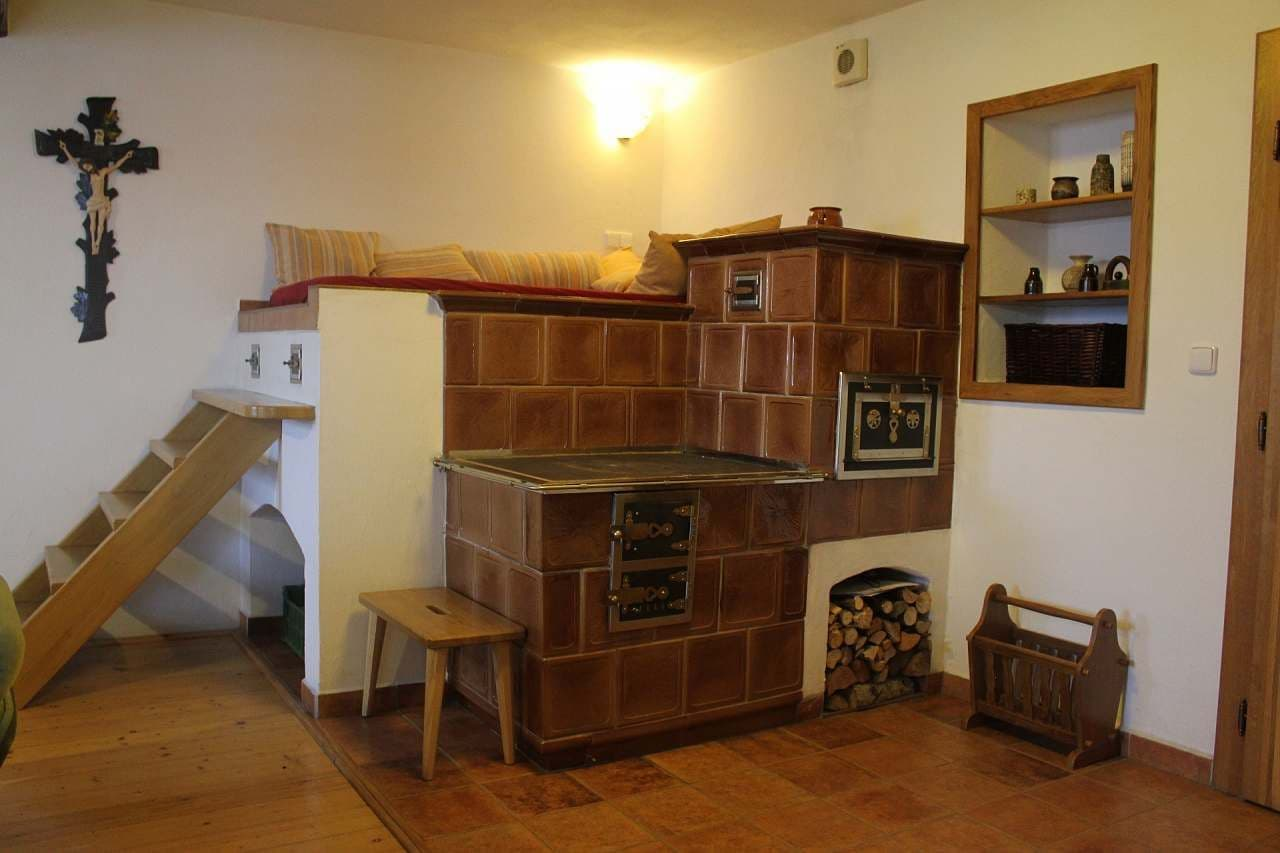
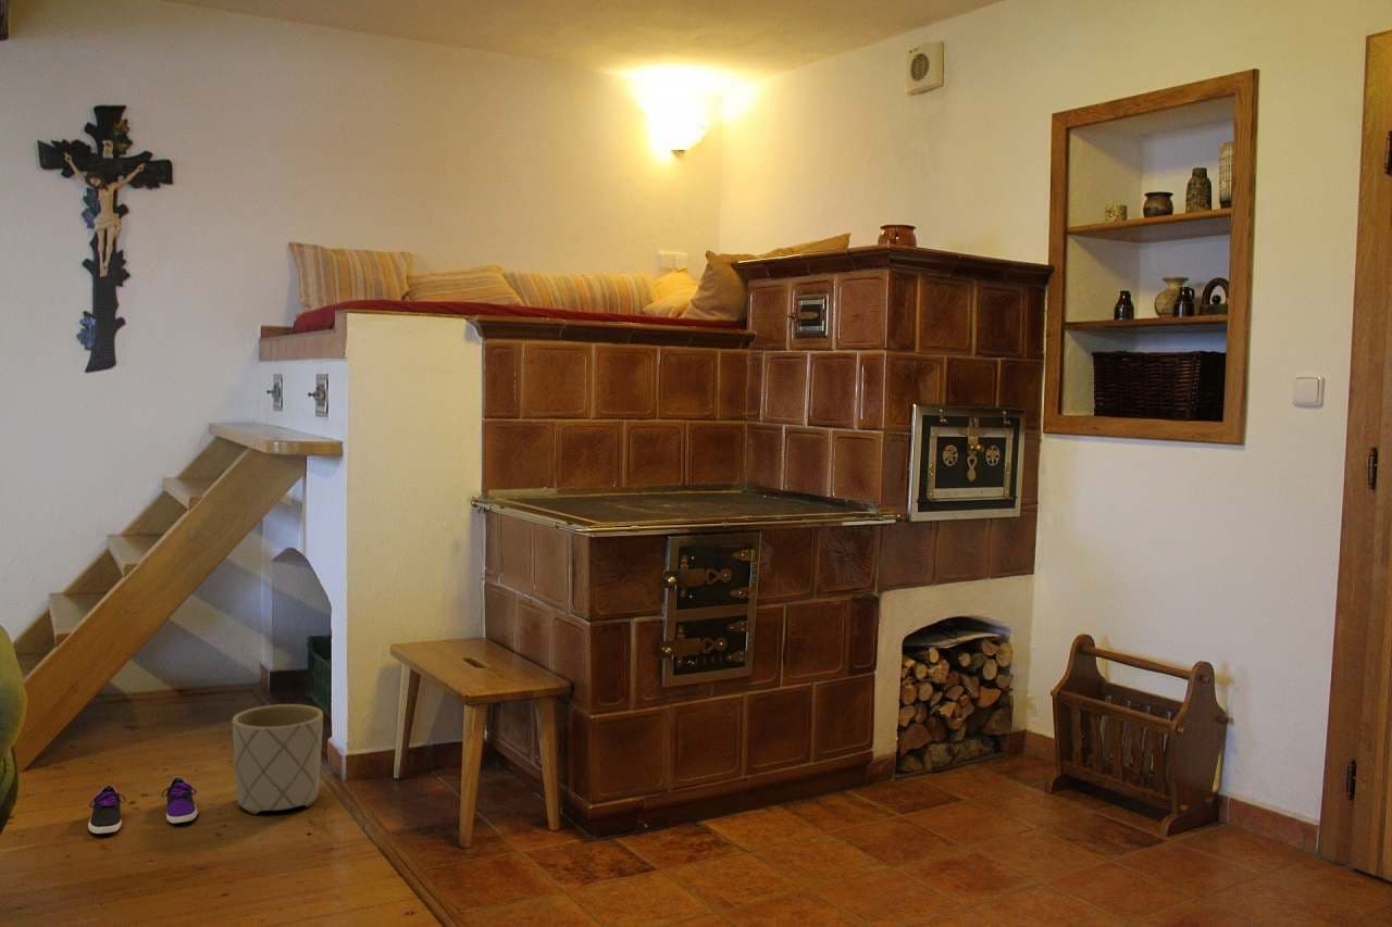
+ shoe [87,775,199,835]
+ planter [232,703,324,815]
